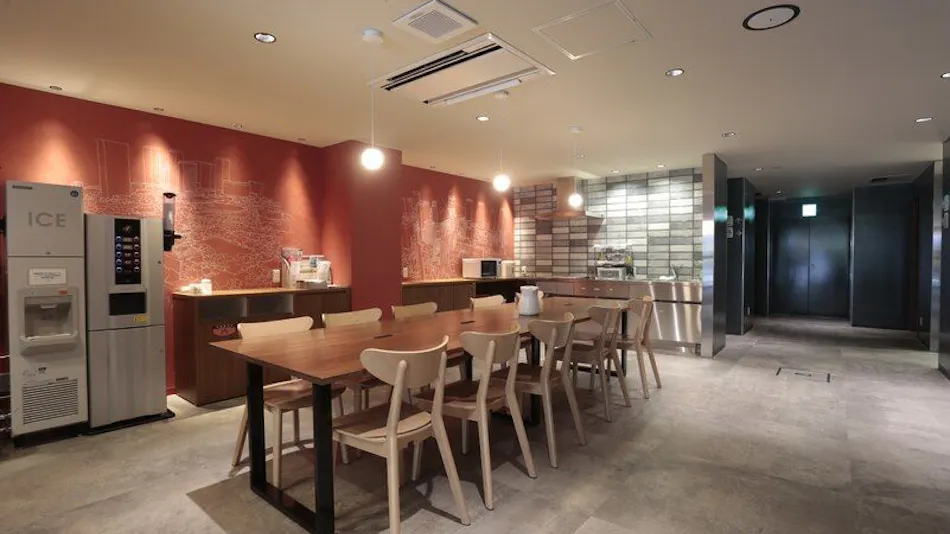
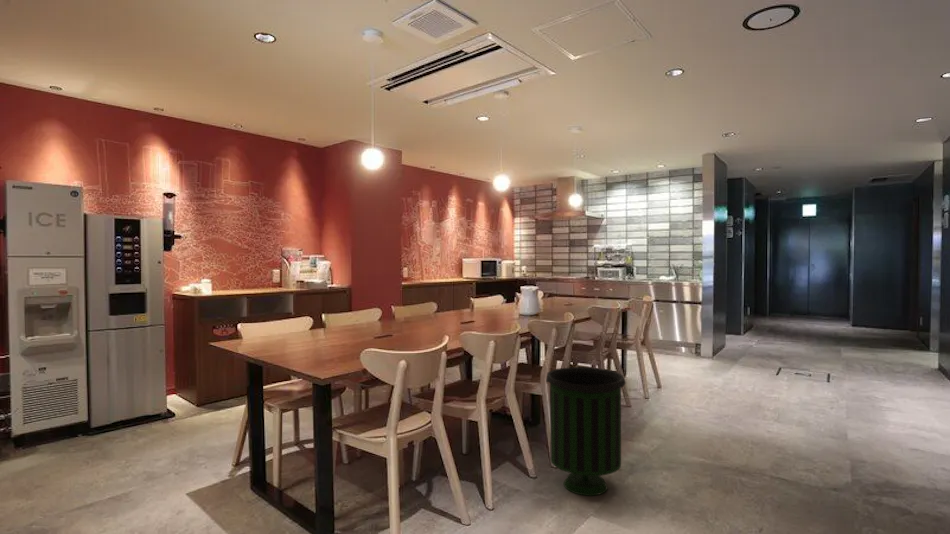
+ trash can [545,366,627,497]
